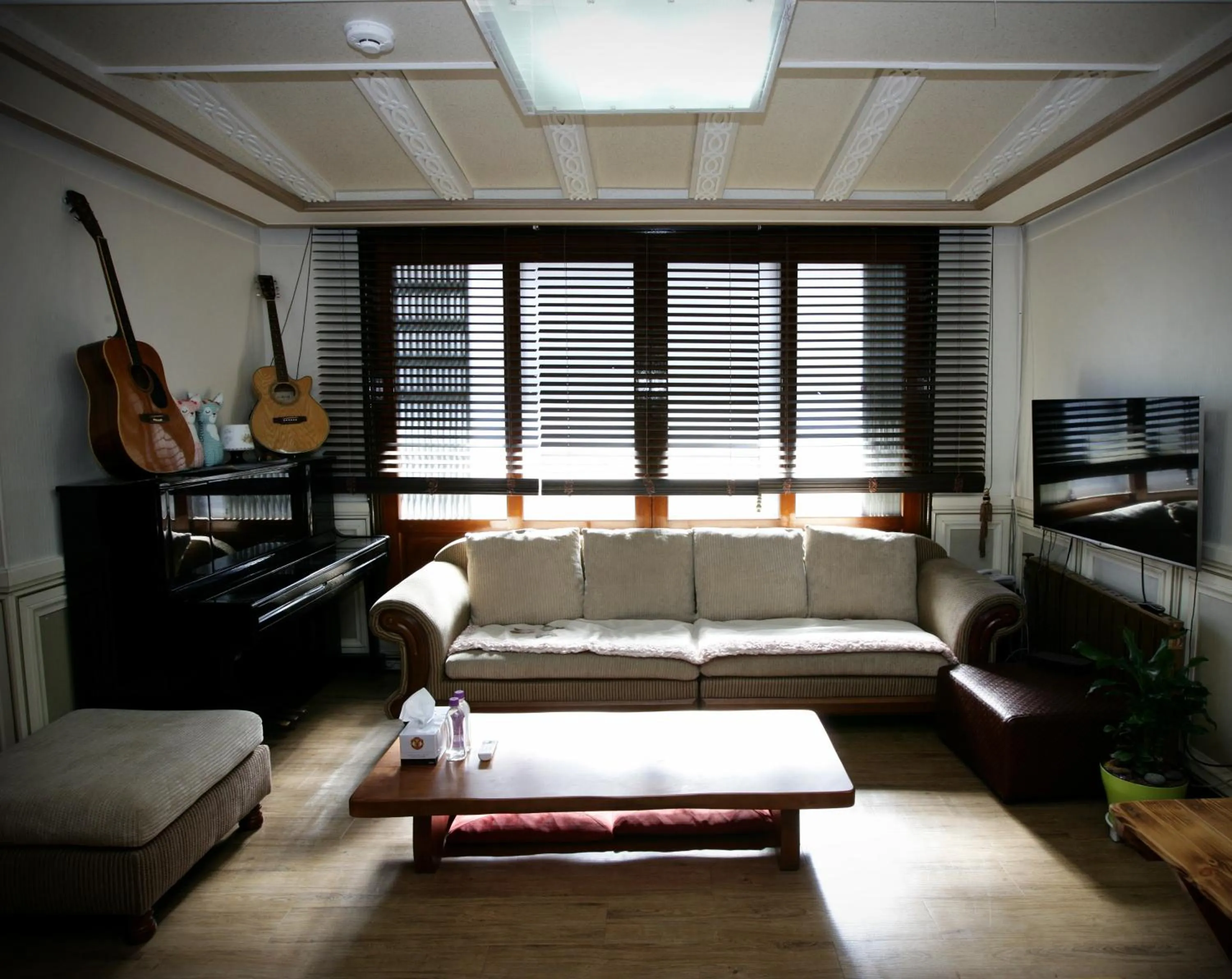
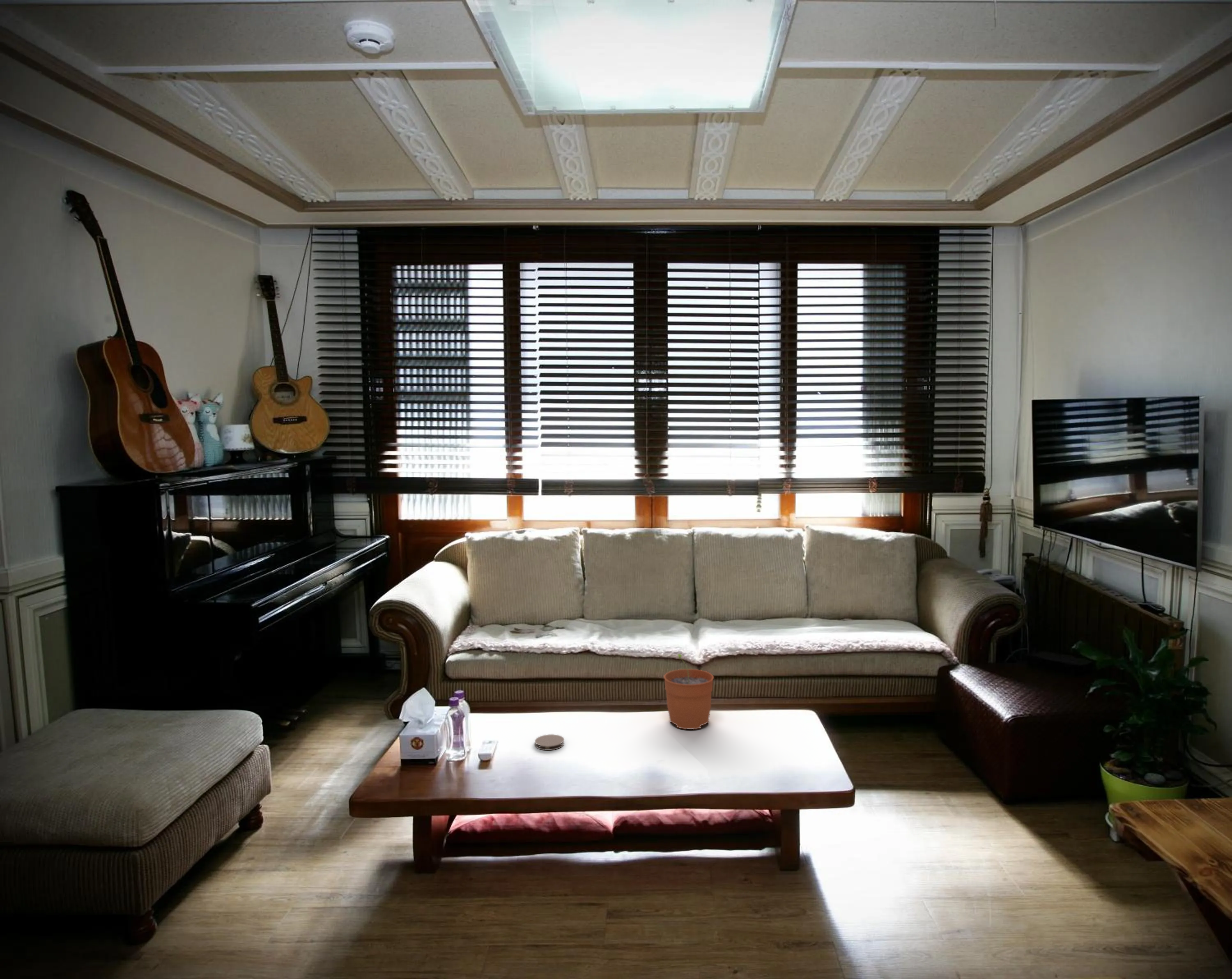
+ plant pot [664,653,714,730]
+ coaster [534,734,565,751]
